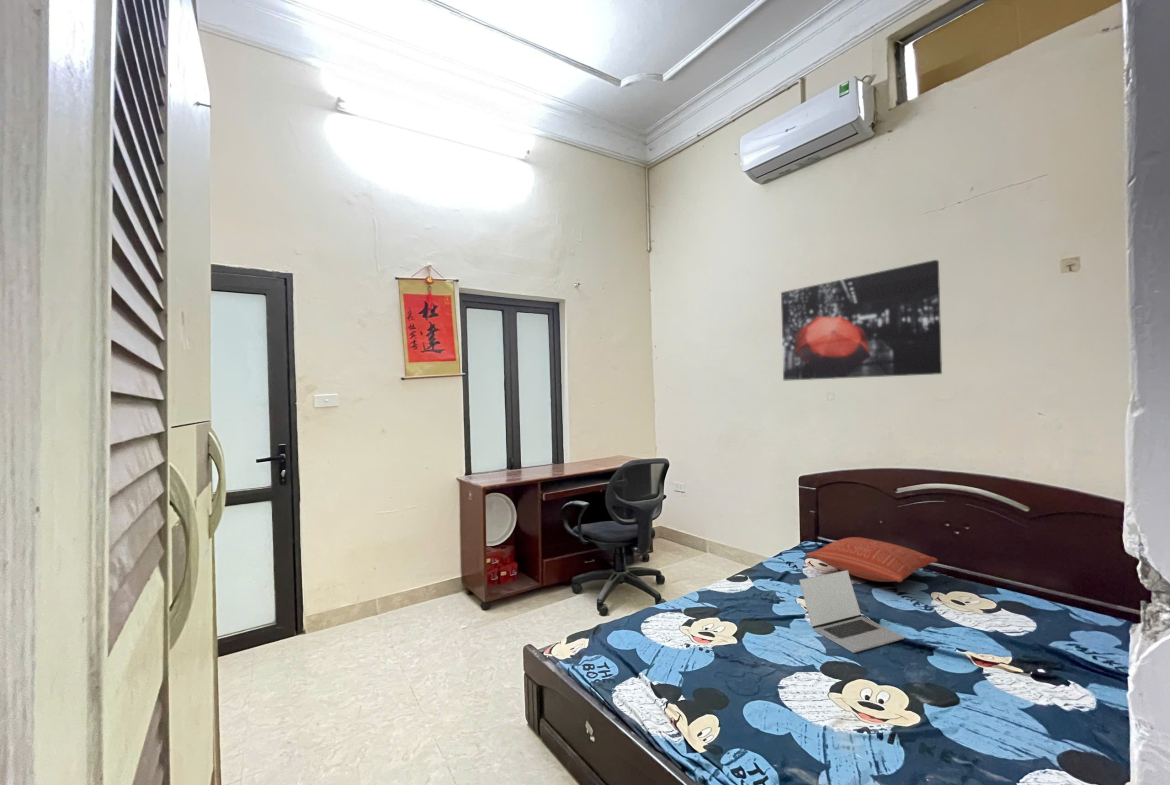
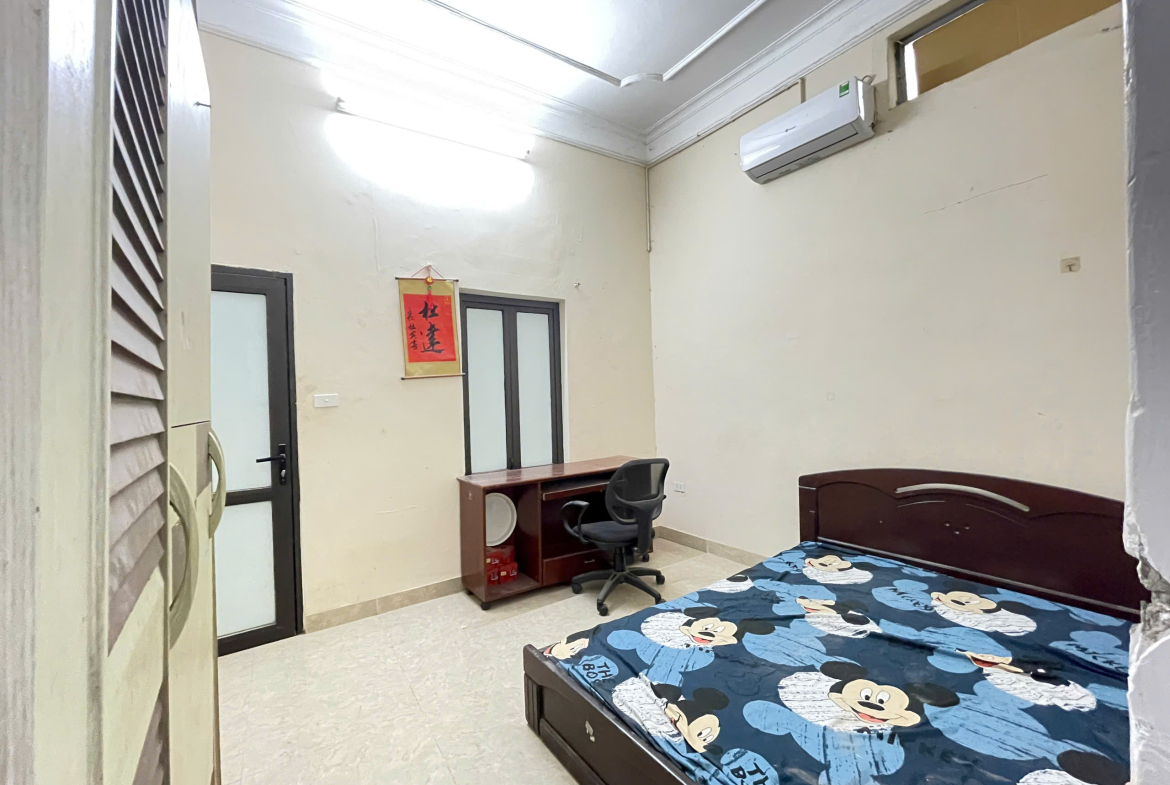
- laptop [798,570,906,654]
- pillow [805,536,939,583]
- wall art [780,259,943,382]
